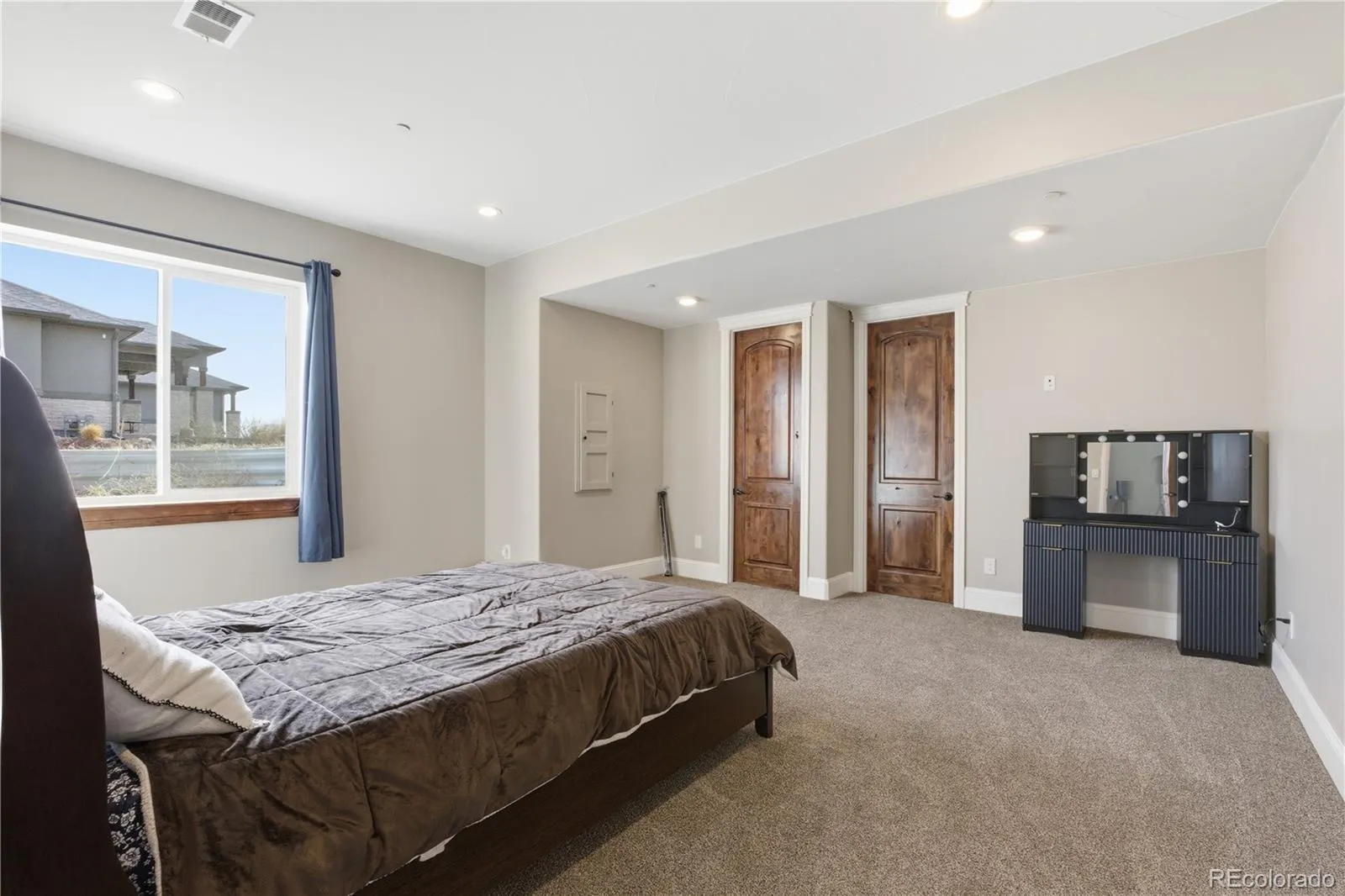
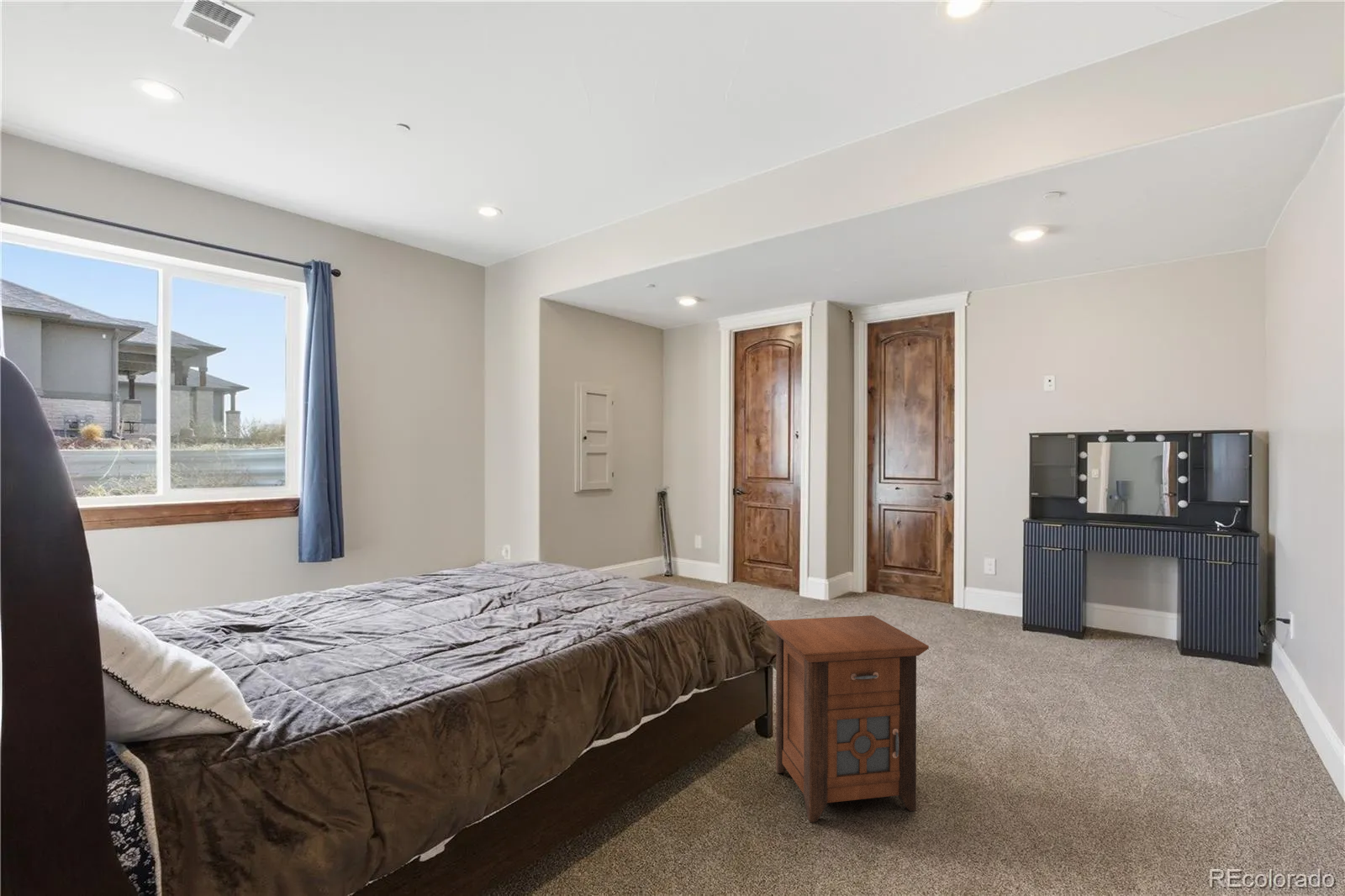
+ nightstand [766,614,930,823]
